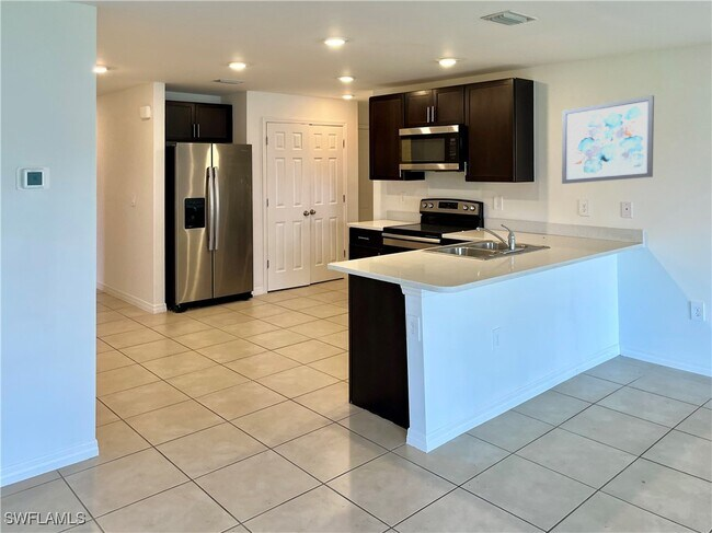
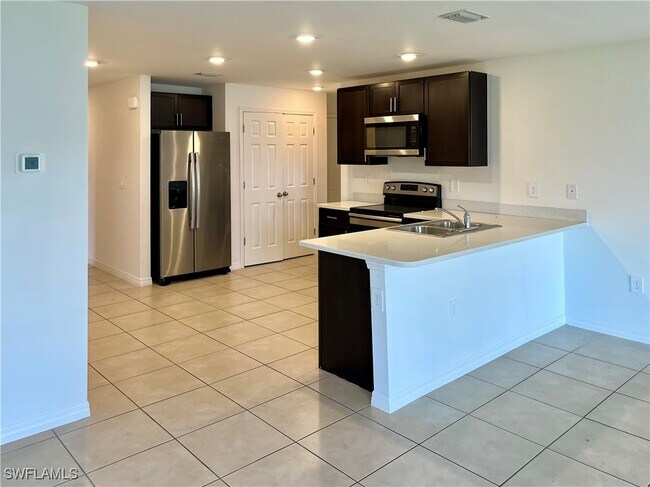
- wall art [561,94,655,185]
